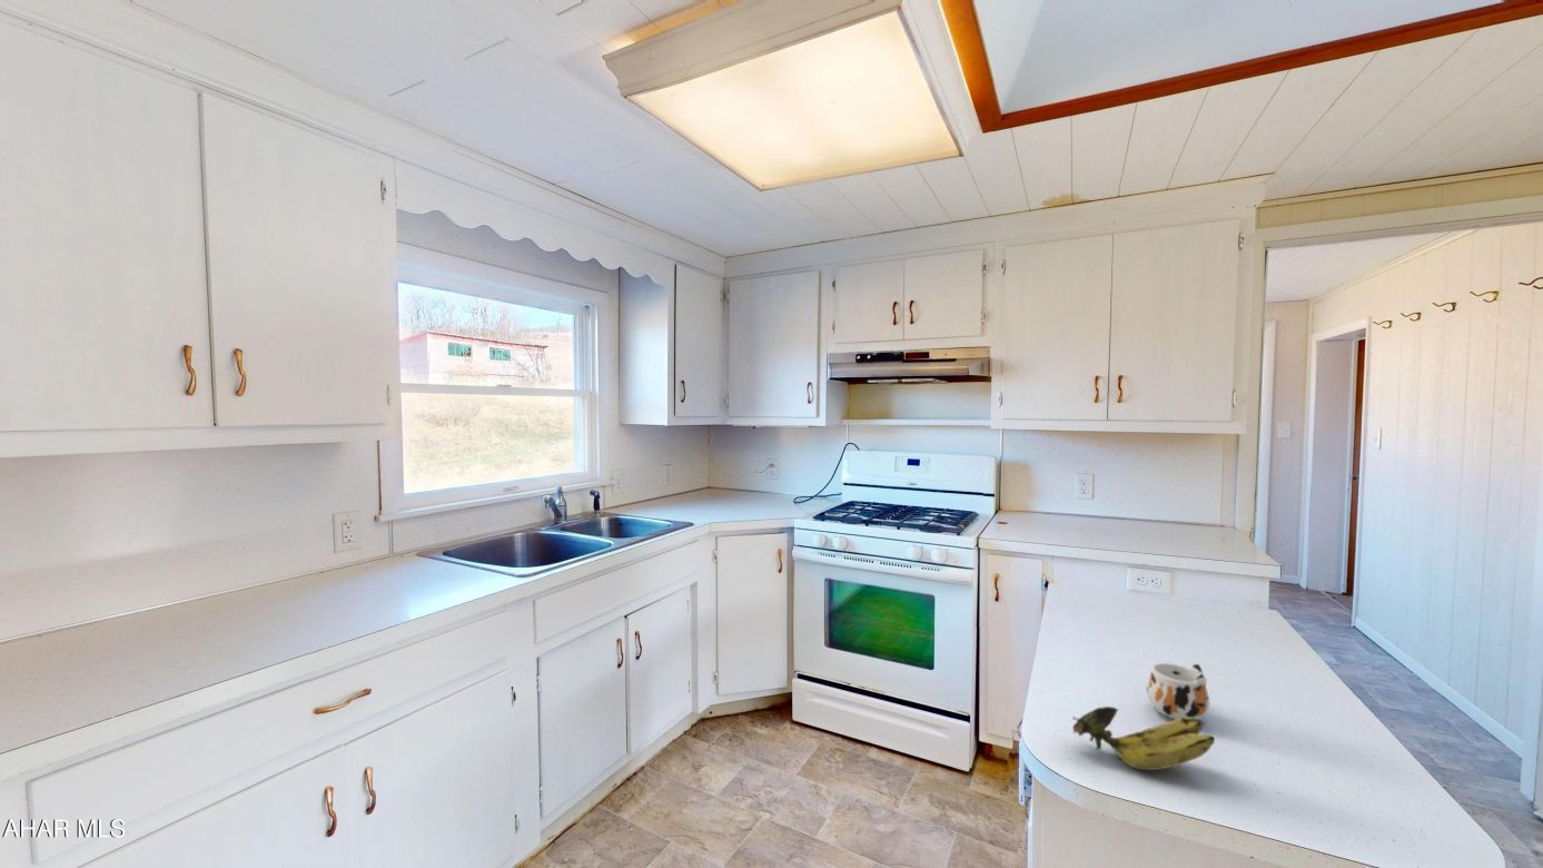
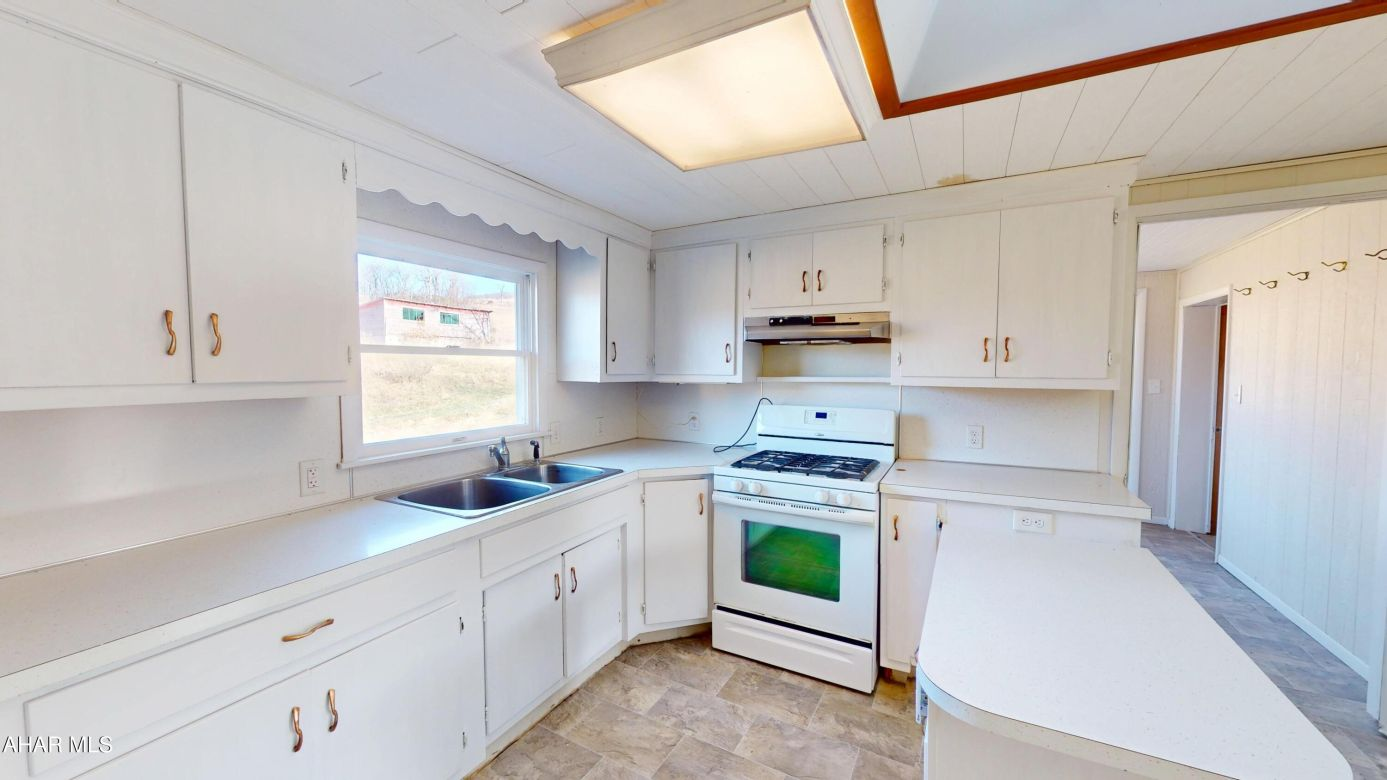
- banana [1071,706,1216,771]
- mug [1146,662,1211,720]
